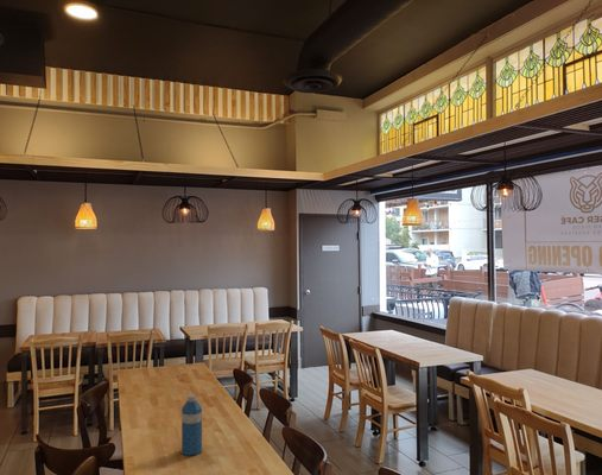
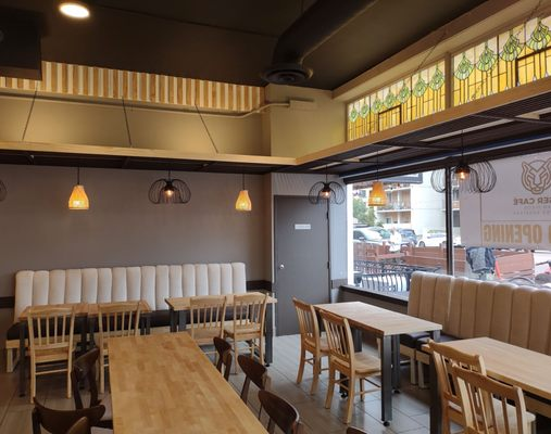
- water bottle [180,393,203,457]
